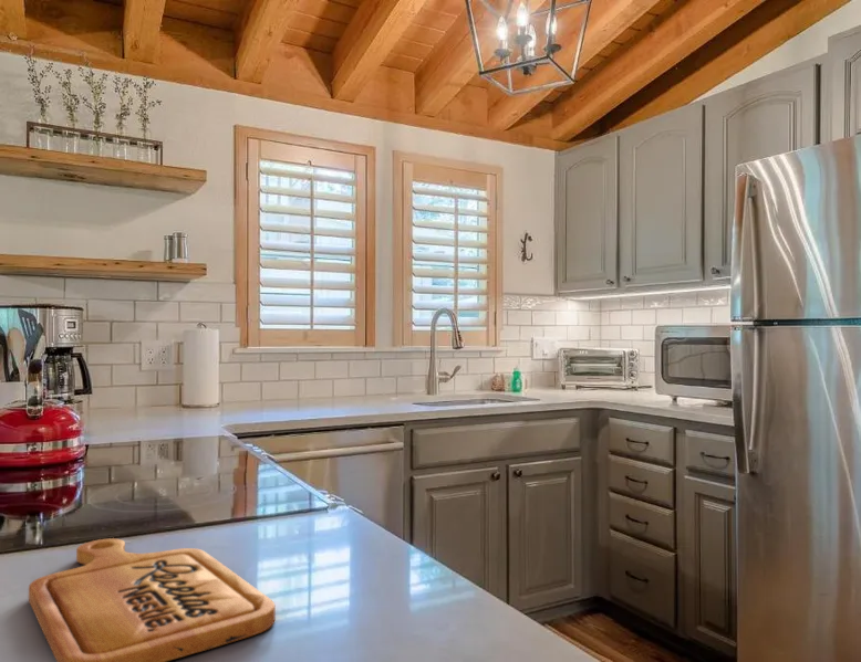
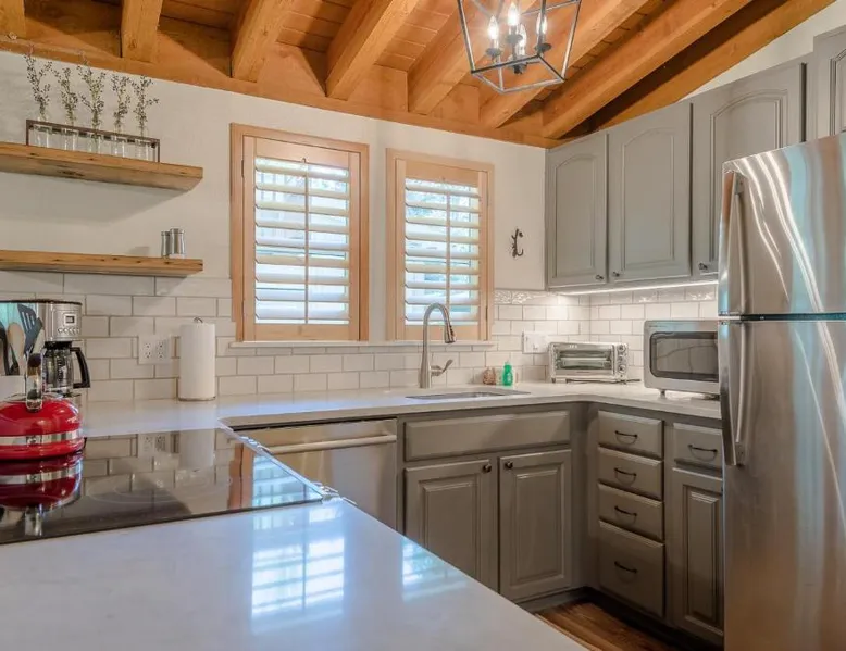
- cutting board [28,537,277,662]
